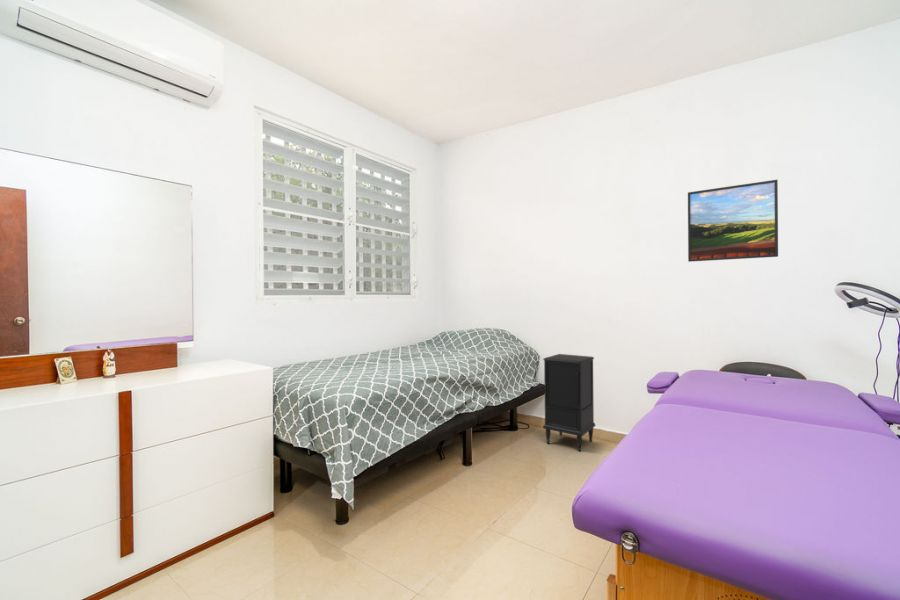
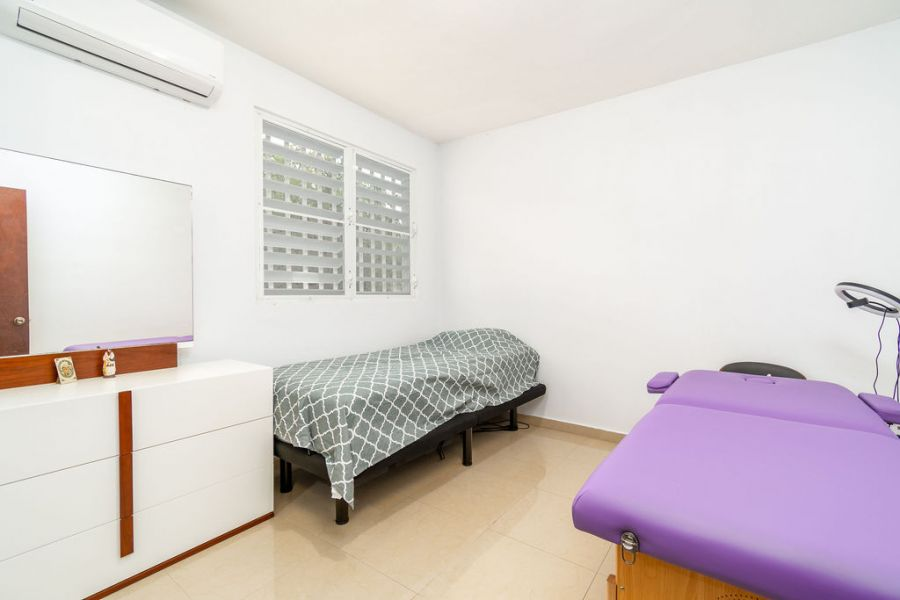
- nightstand [542,353,596,452]
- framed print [687,179,779,263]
